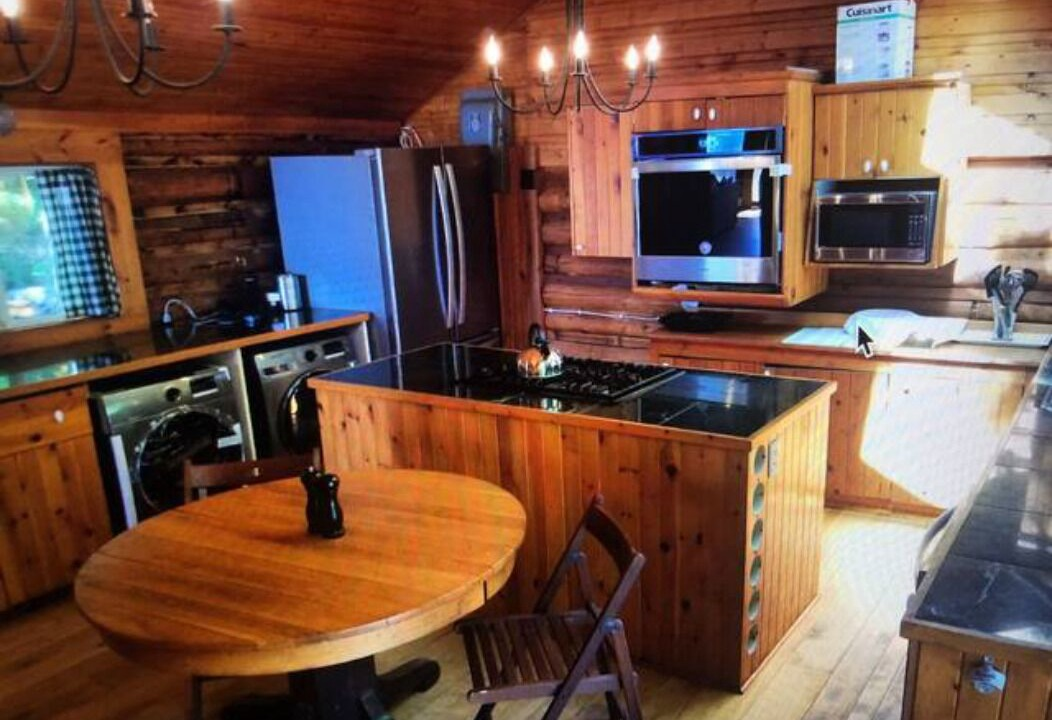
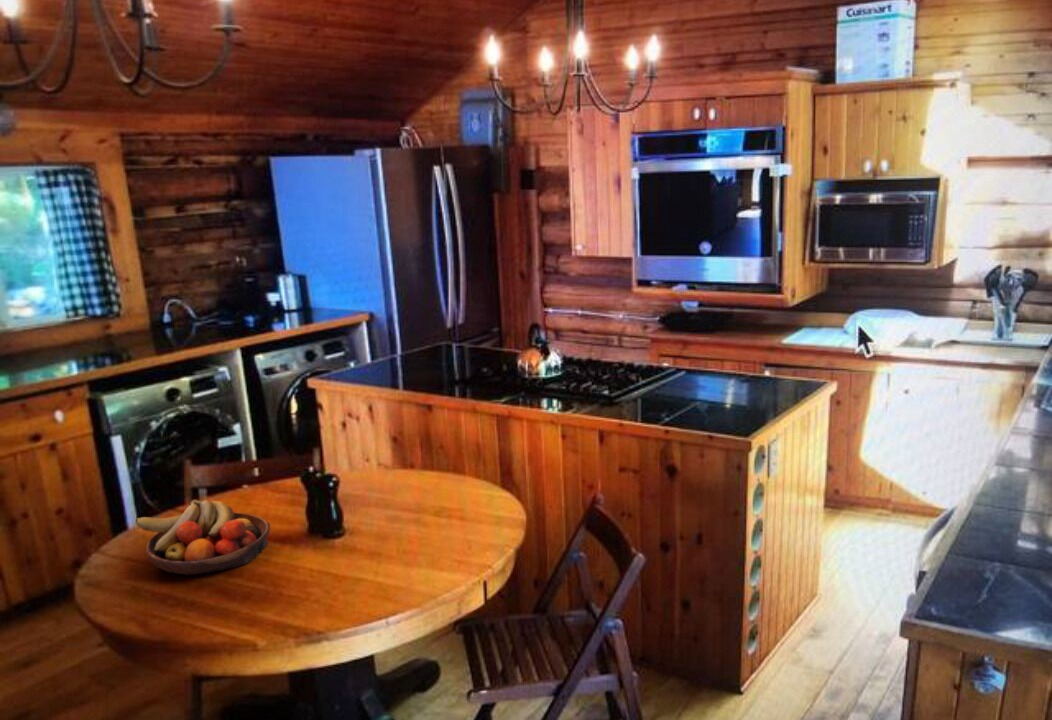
+ fruit bowl [134,499,271,576]
